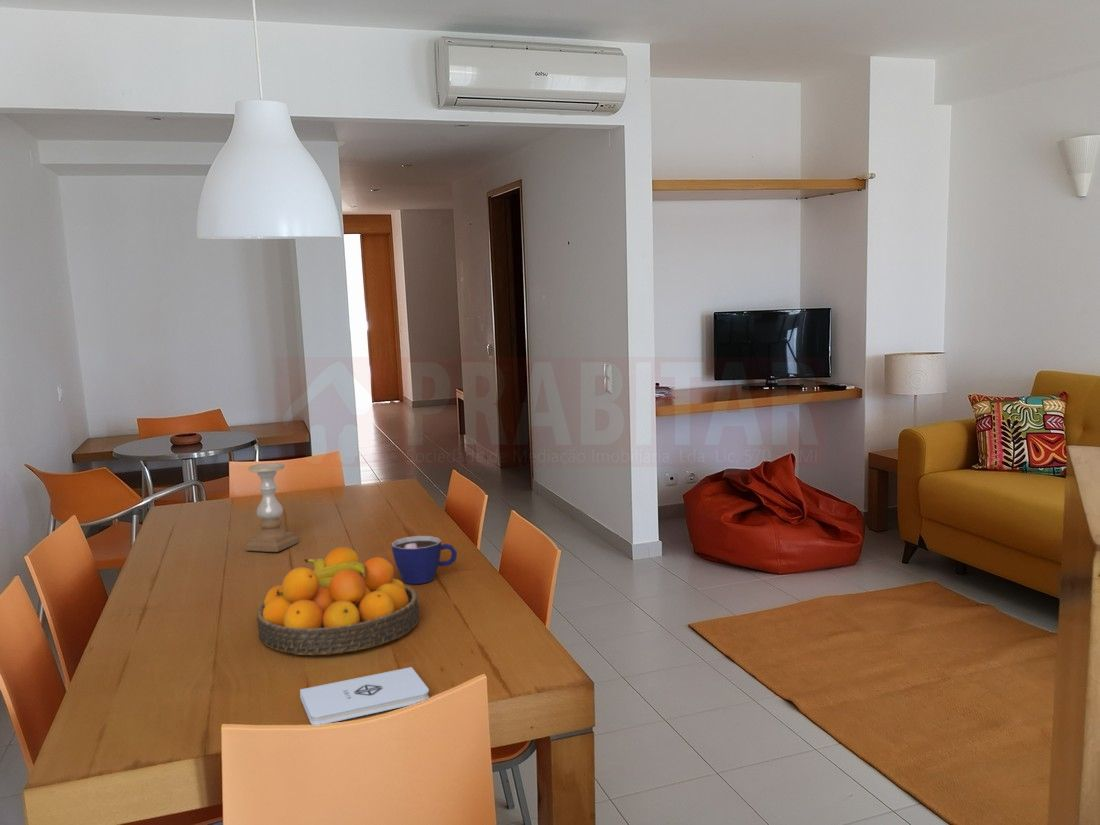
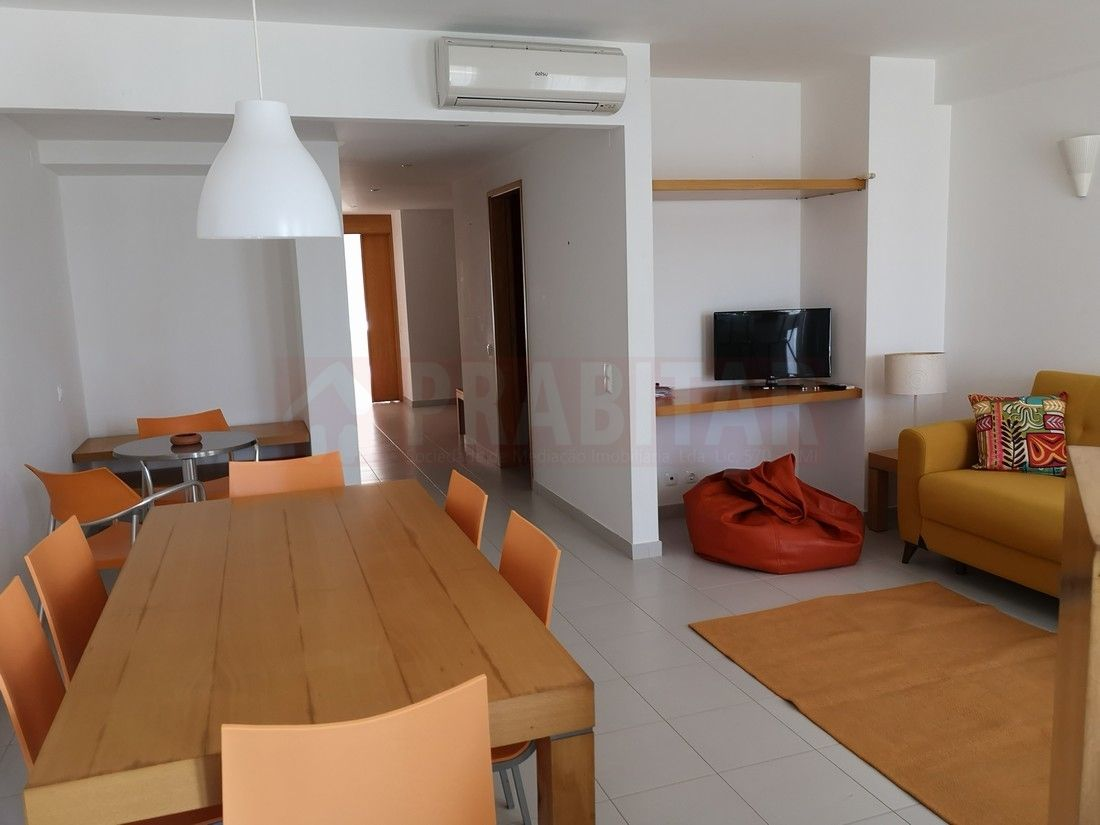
- candle holder [244,462,299,553]
- fruit bowl [256,546,420,656]
- cup [390,535,458,585]
- notepad [299,666,430,726]
